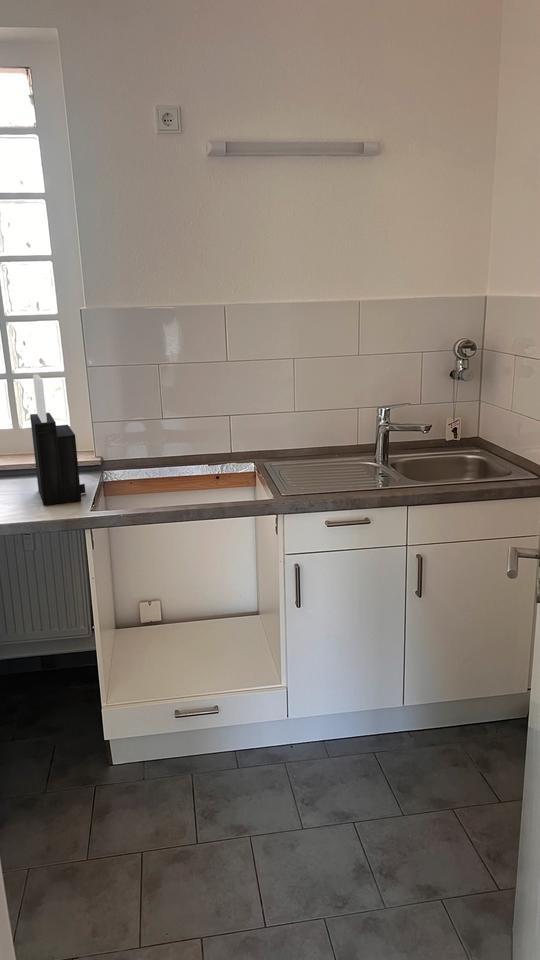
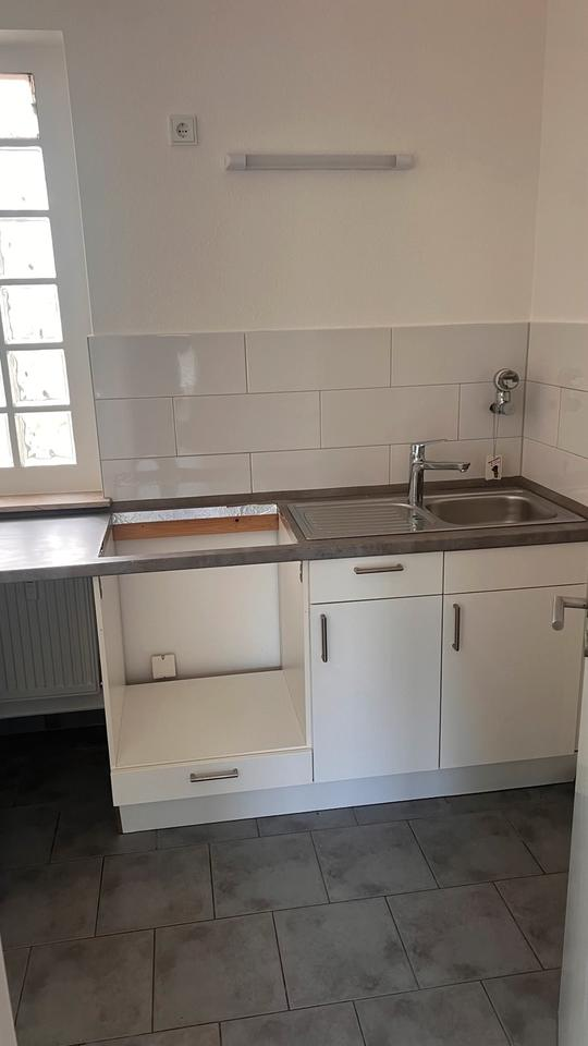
- knife block [29,373,86,506]
